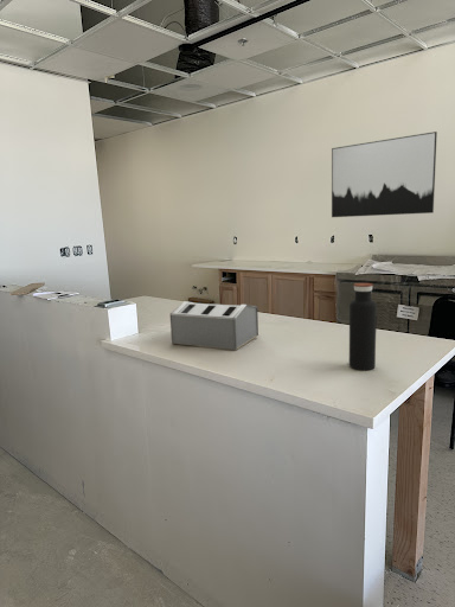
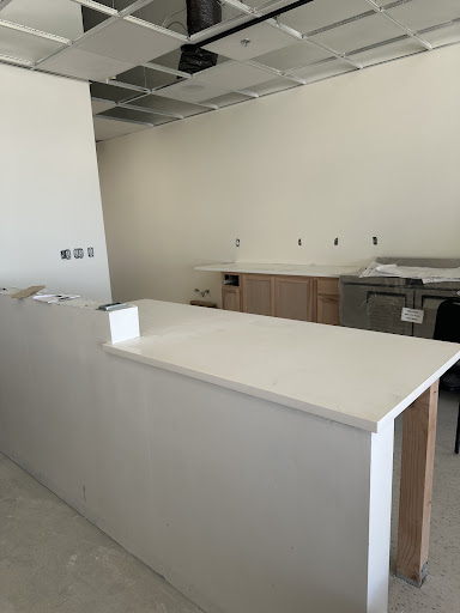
- toaster [169,300,259,351]
- water bottle [348,282,378,371]
- wall art [331,130,438,218]
